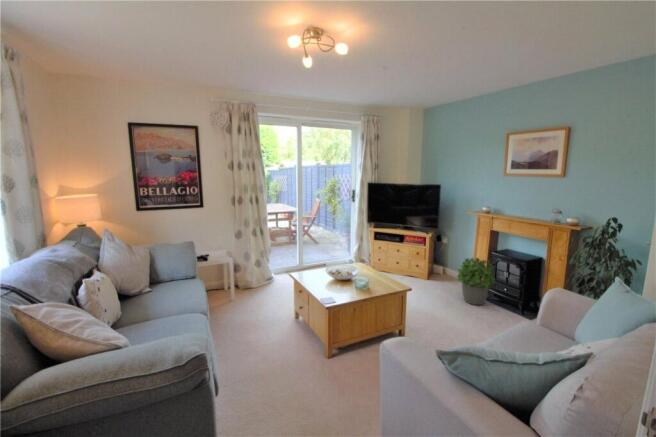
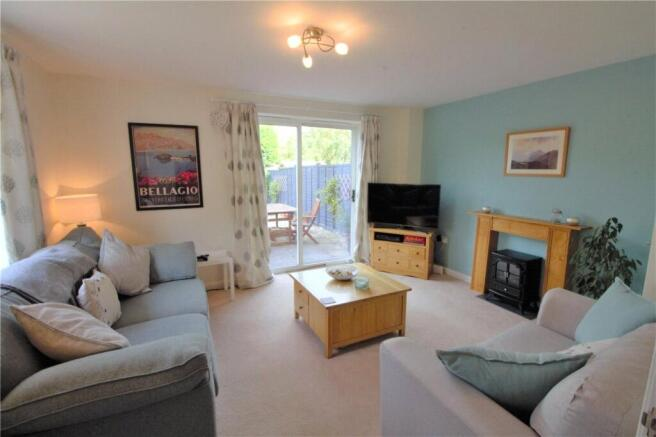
- potted plant [456,257,496,306]
